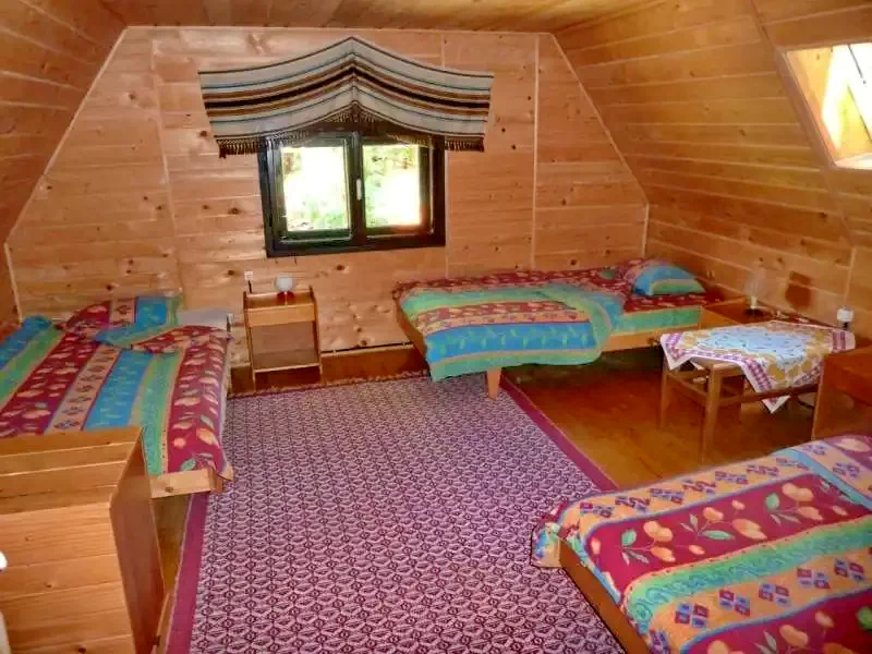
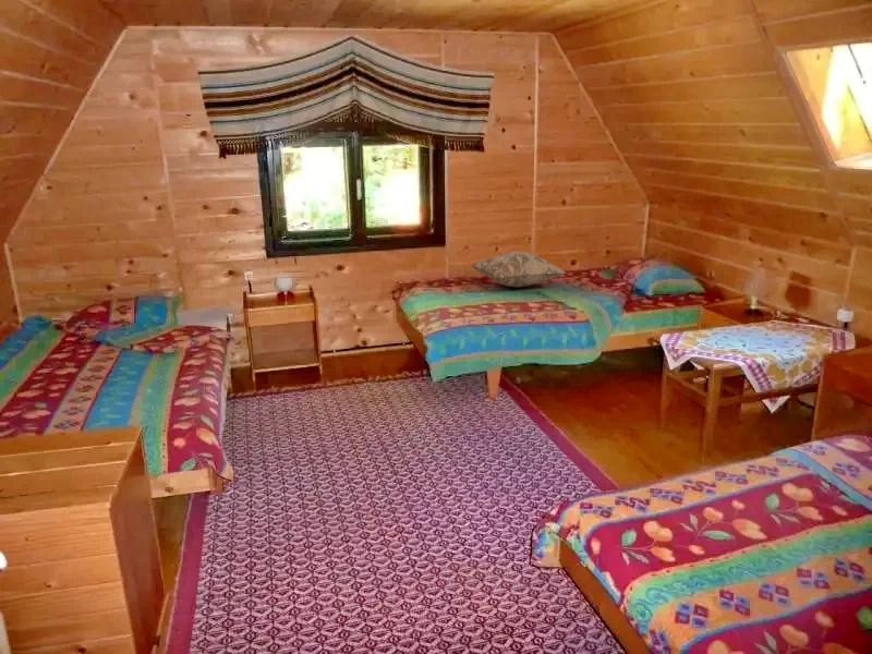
+ decorative pillow [471,250,568,289]
